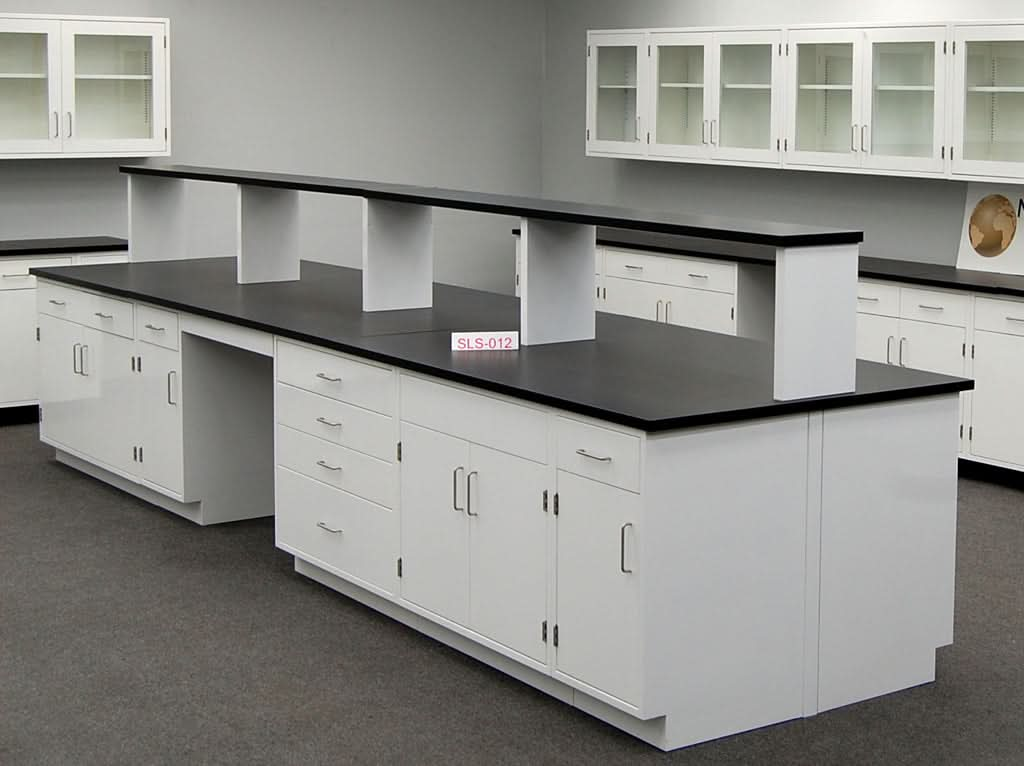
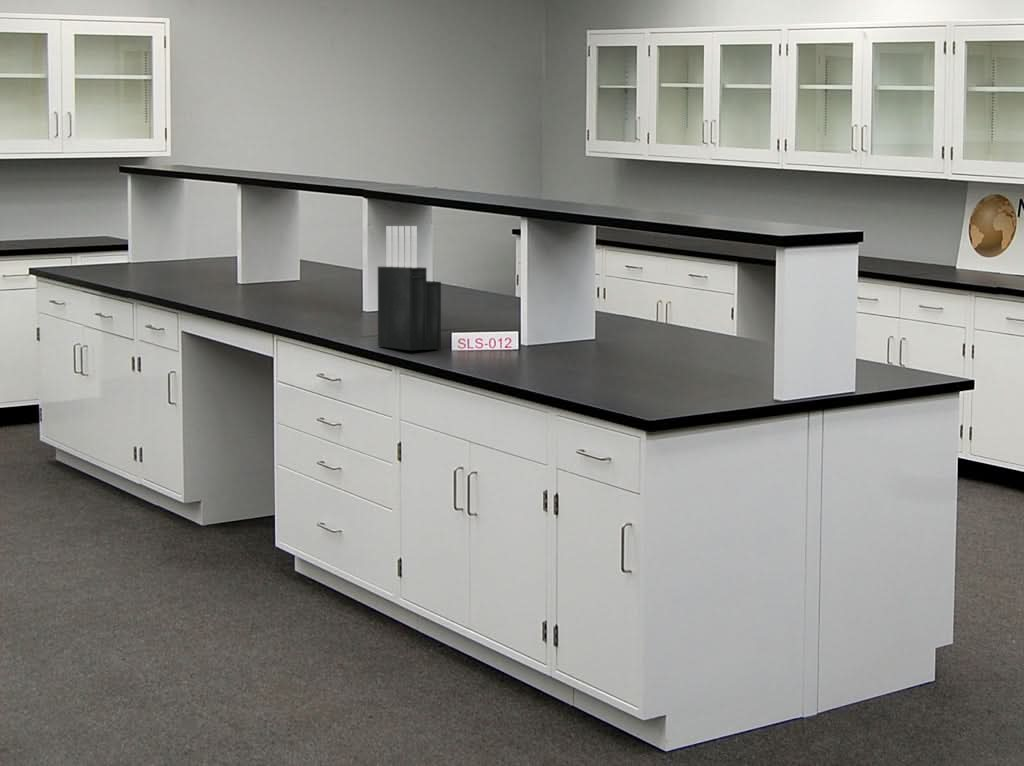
+ knife block [377,225,442,351]
